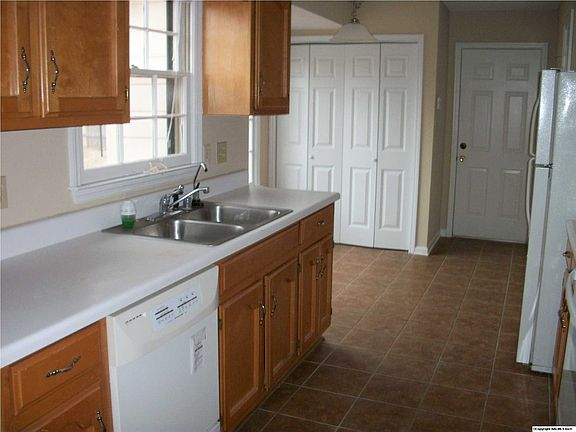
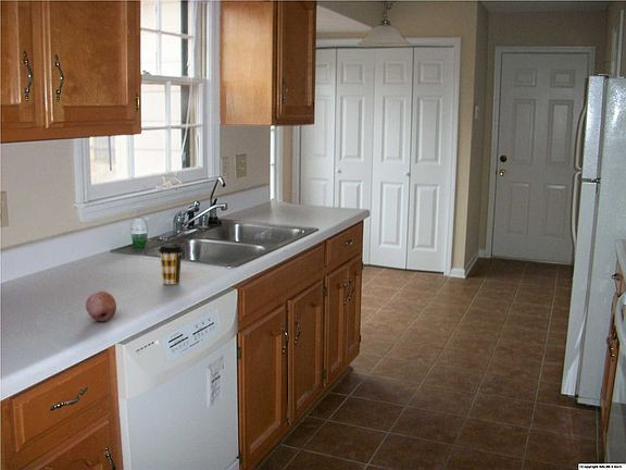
+ fruit [85,290,117,323]
+ coffee cup [158,244,184,285]
